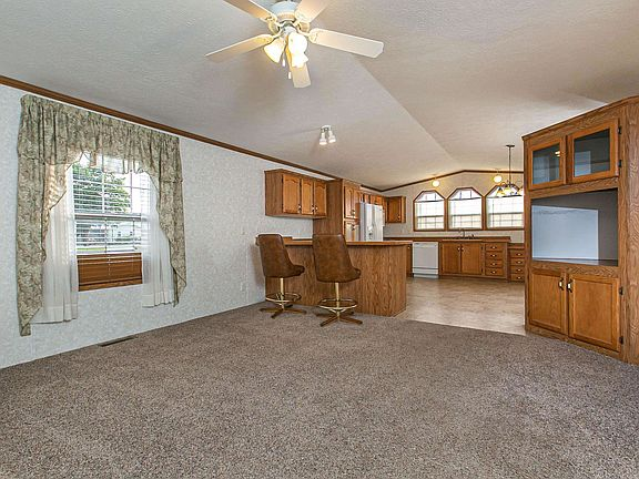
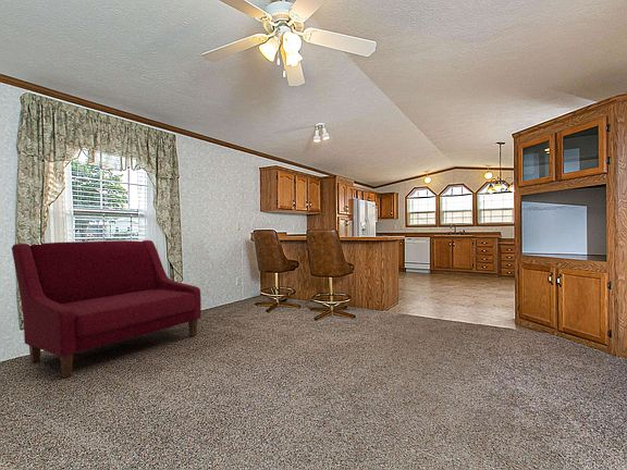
+ sofa [11,239,202,379]
